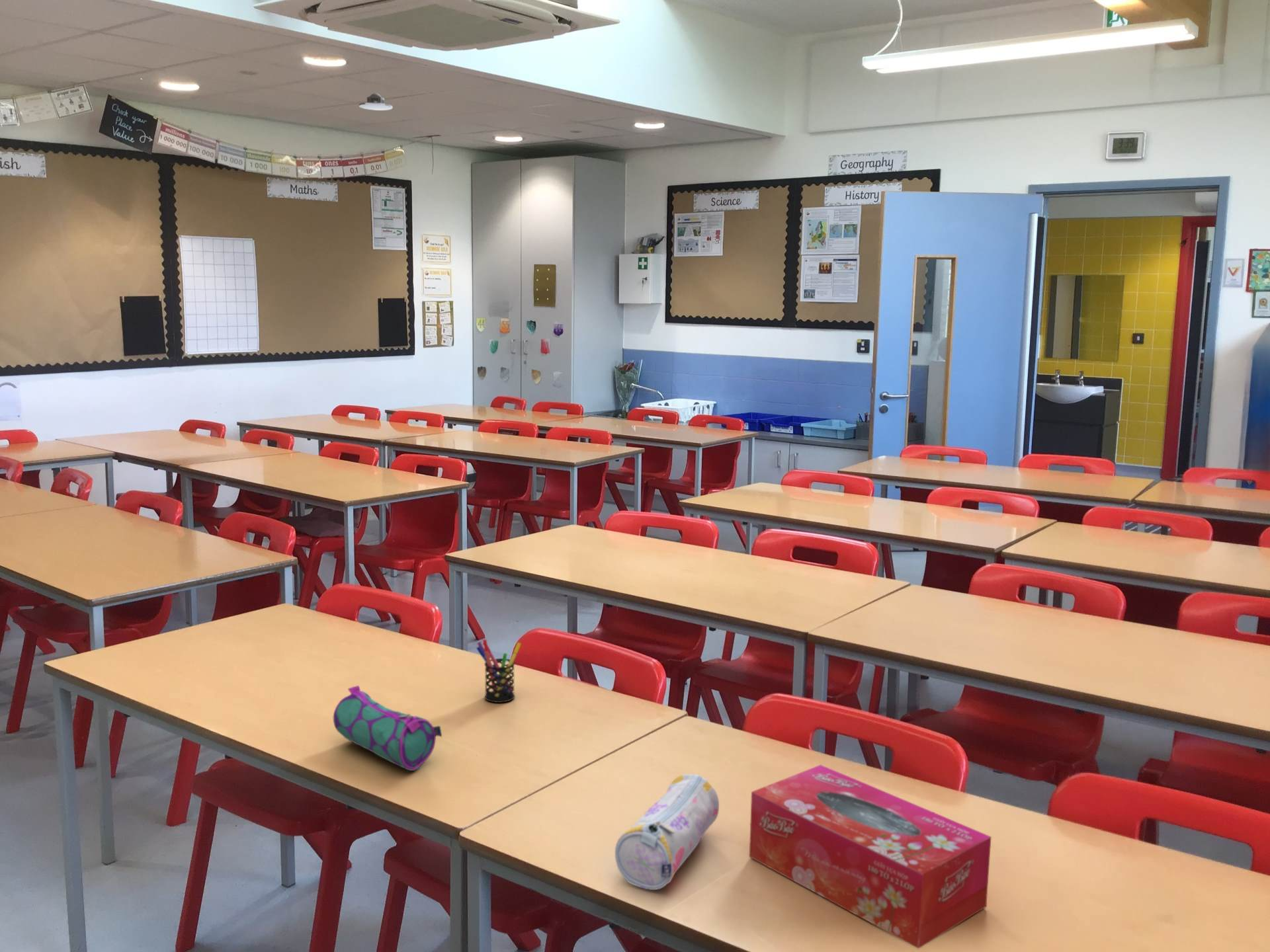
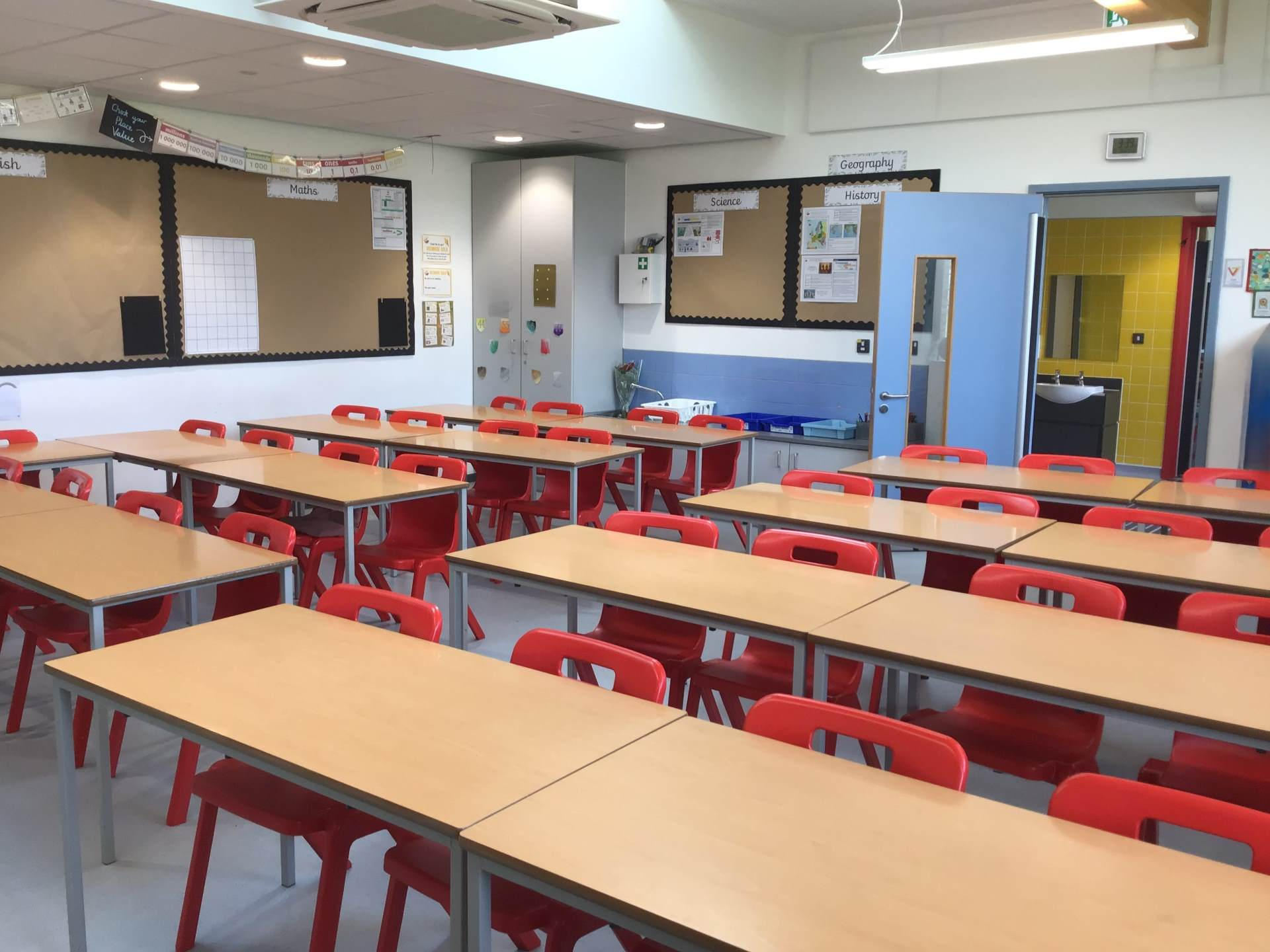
- pen holder [476,639,522,703]
- pencil case [333,685,443,772]
- pencil case [614,773,720,891]
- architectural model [359,93,393,111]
- tissue box [749,764,992,949]
